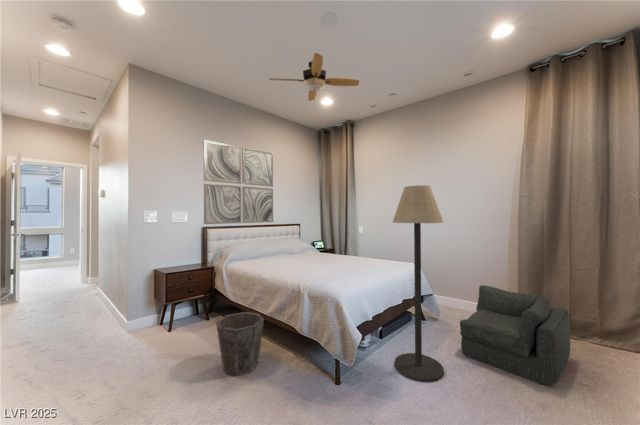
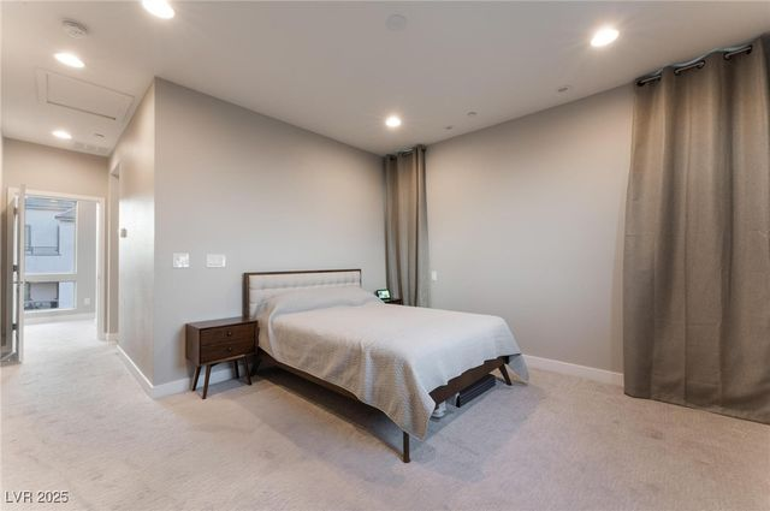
- wall art [203,139,274,225]
- waste bin [215,311,265,377]
- ceiling fan [268,52,360,102]
- armchair [459,284,571,386]
- floor lamp [392,184,445,383]
